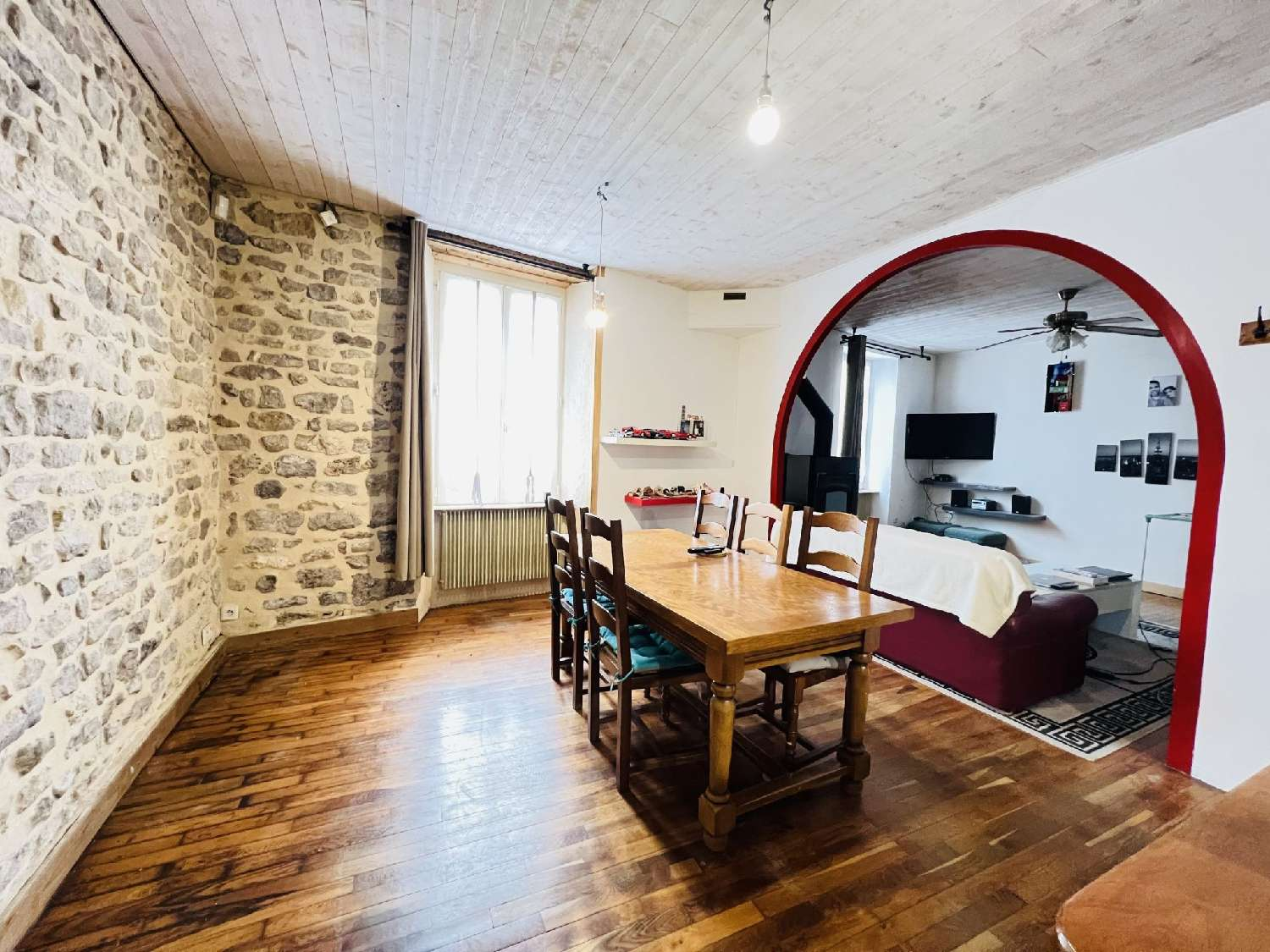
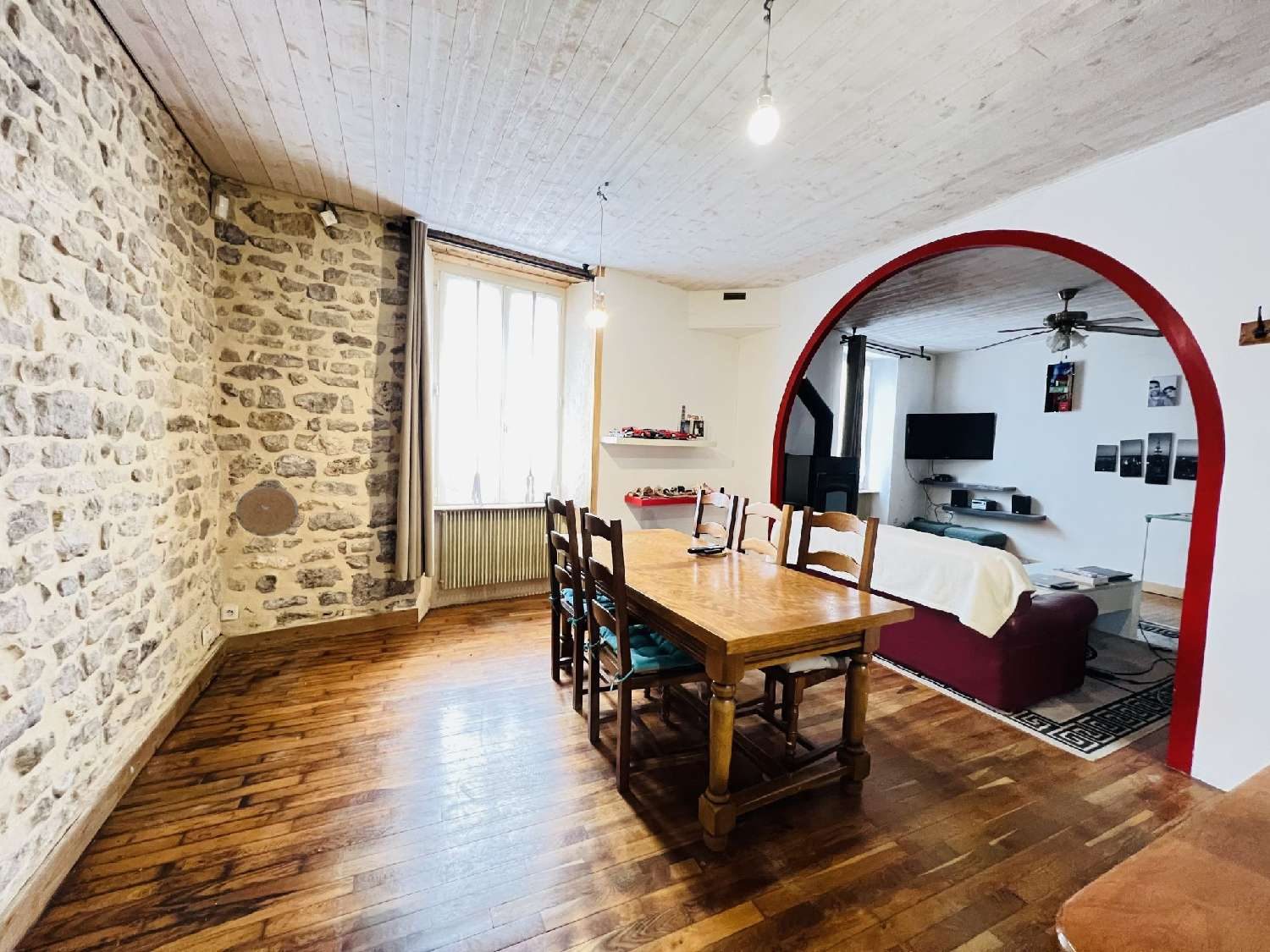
+ decorative plate [235,485,300,537]
